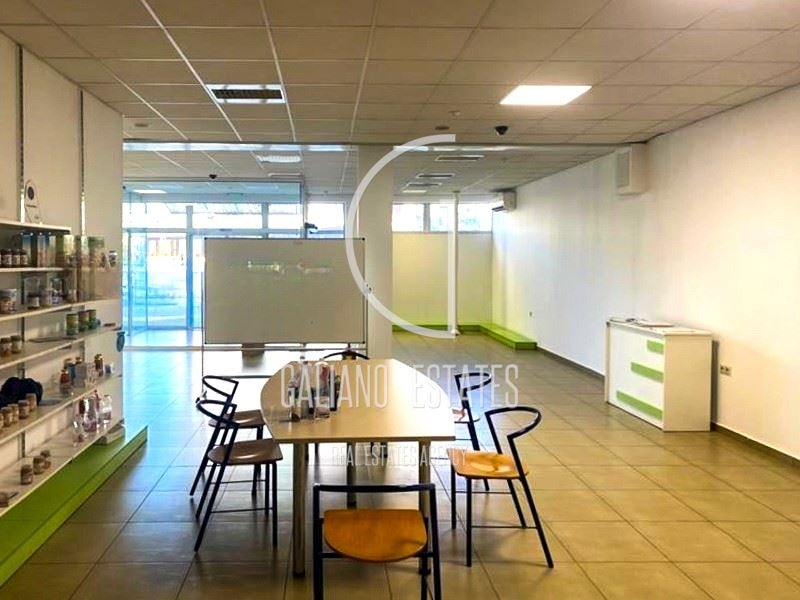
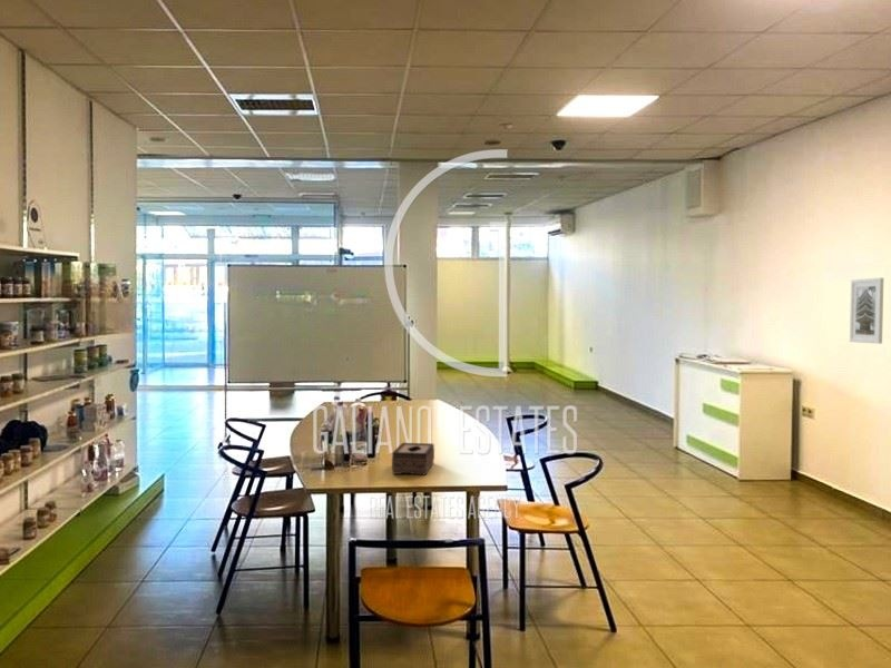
+ tissue box [391,442,435,477]
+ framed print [849,277,884,345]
